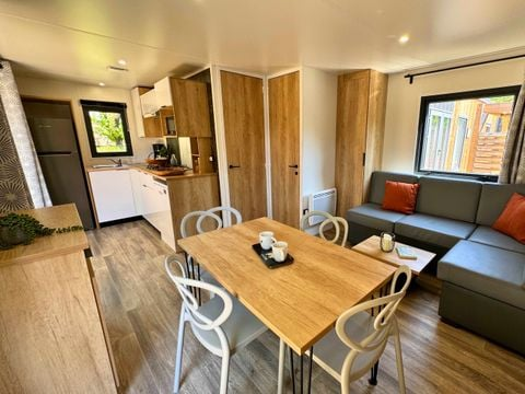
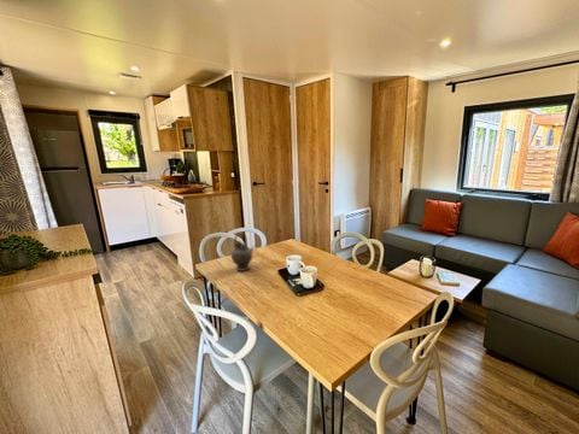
+ teapot [230,231,256,272]
